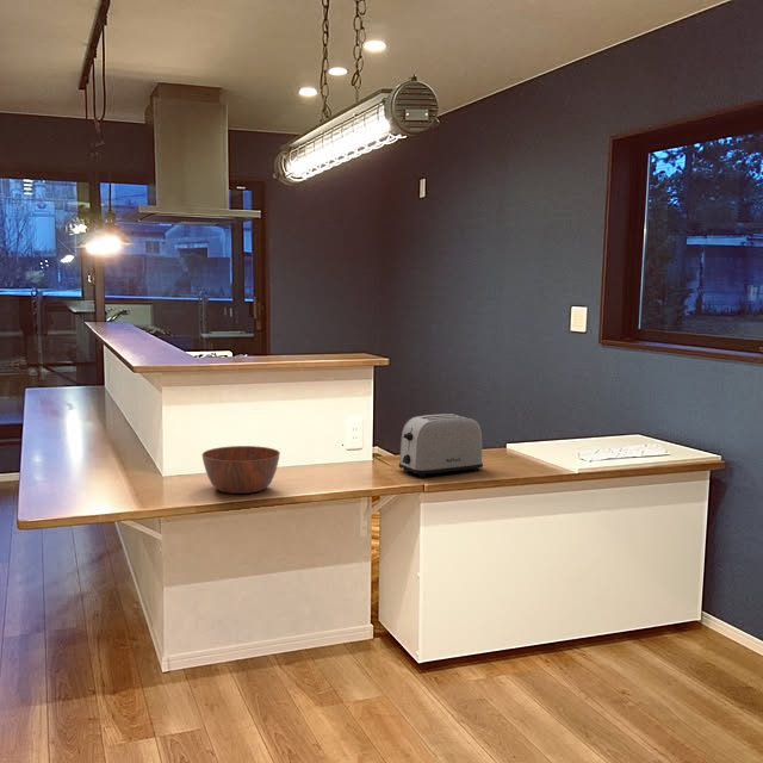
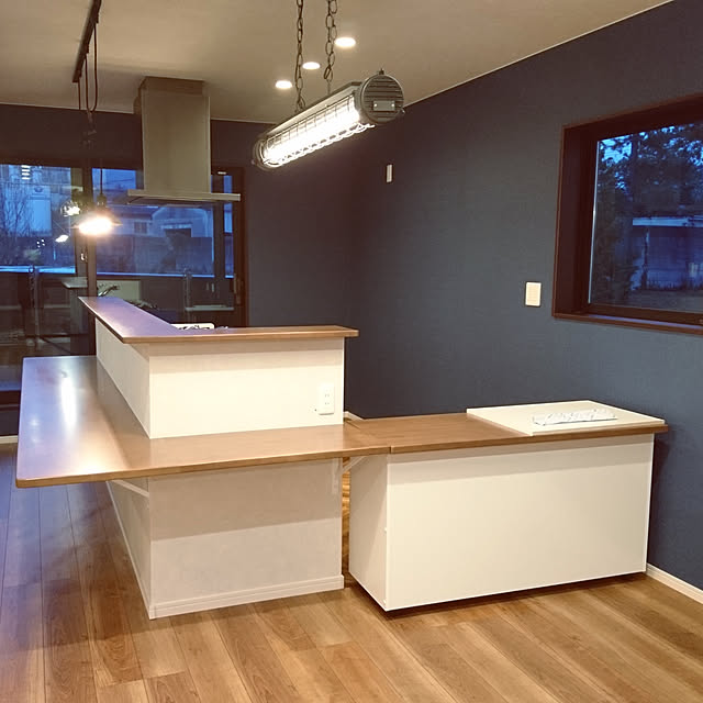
- toaster [398,412,484,478]
- bowl [200,445,281,495]
